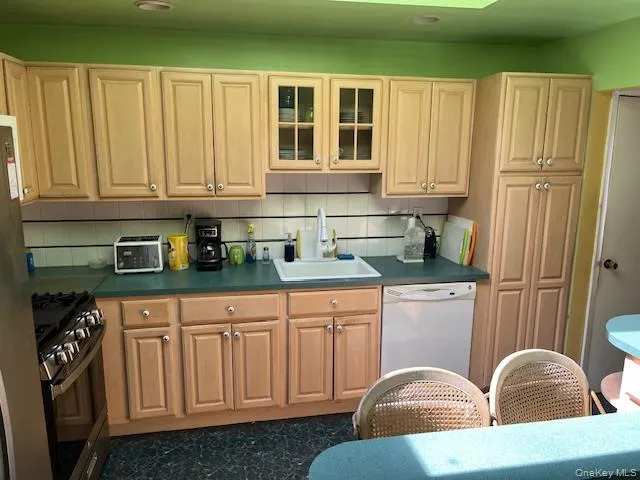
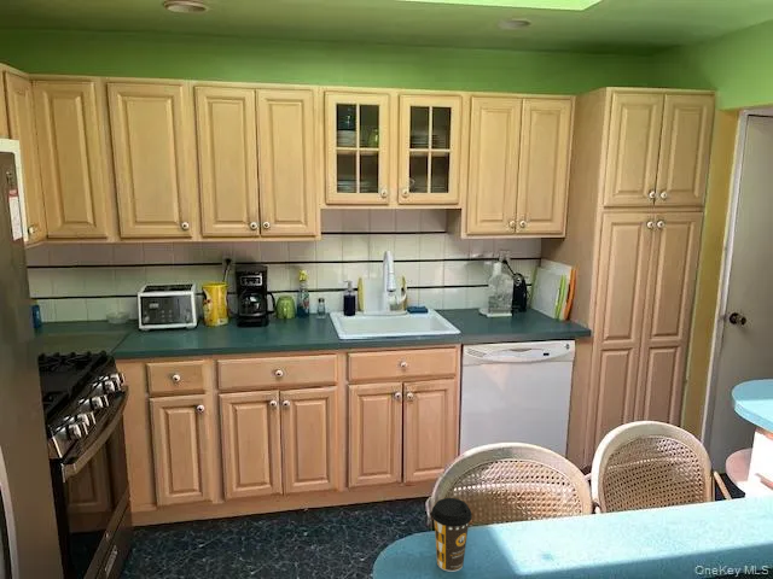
+ coffee cup [430,497,473,573]
